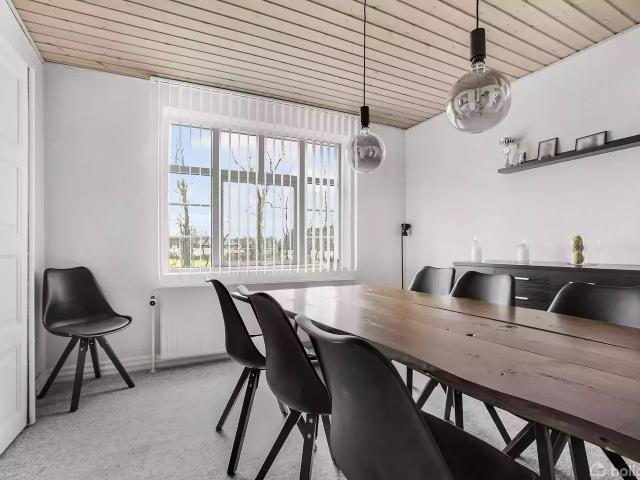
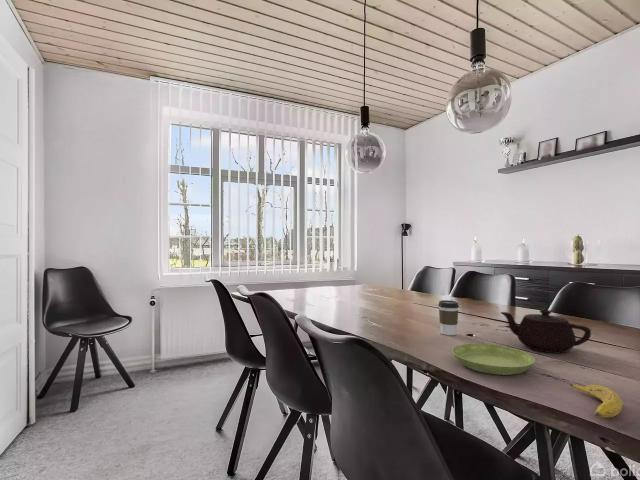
+ coffee cup [437,299,460,336]
+ banana [568,379,624,418]
+ teapot [500,309,592,354]
+ saucer [451,343,536,376]
